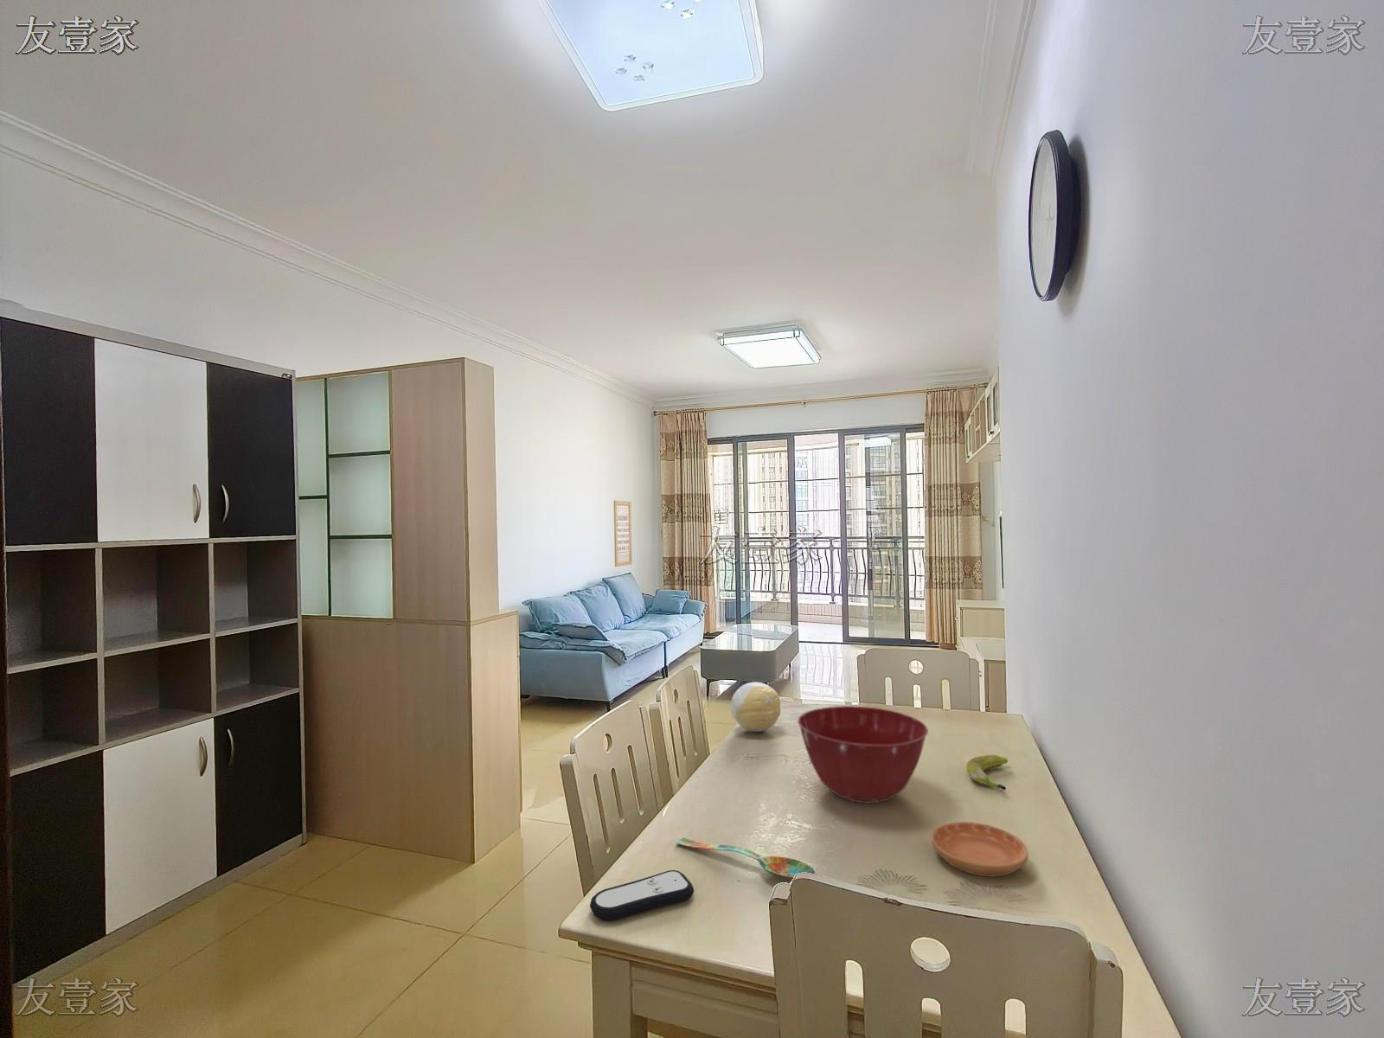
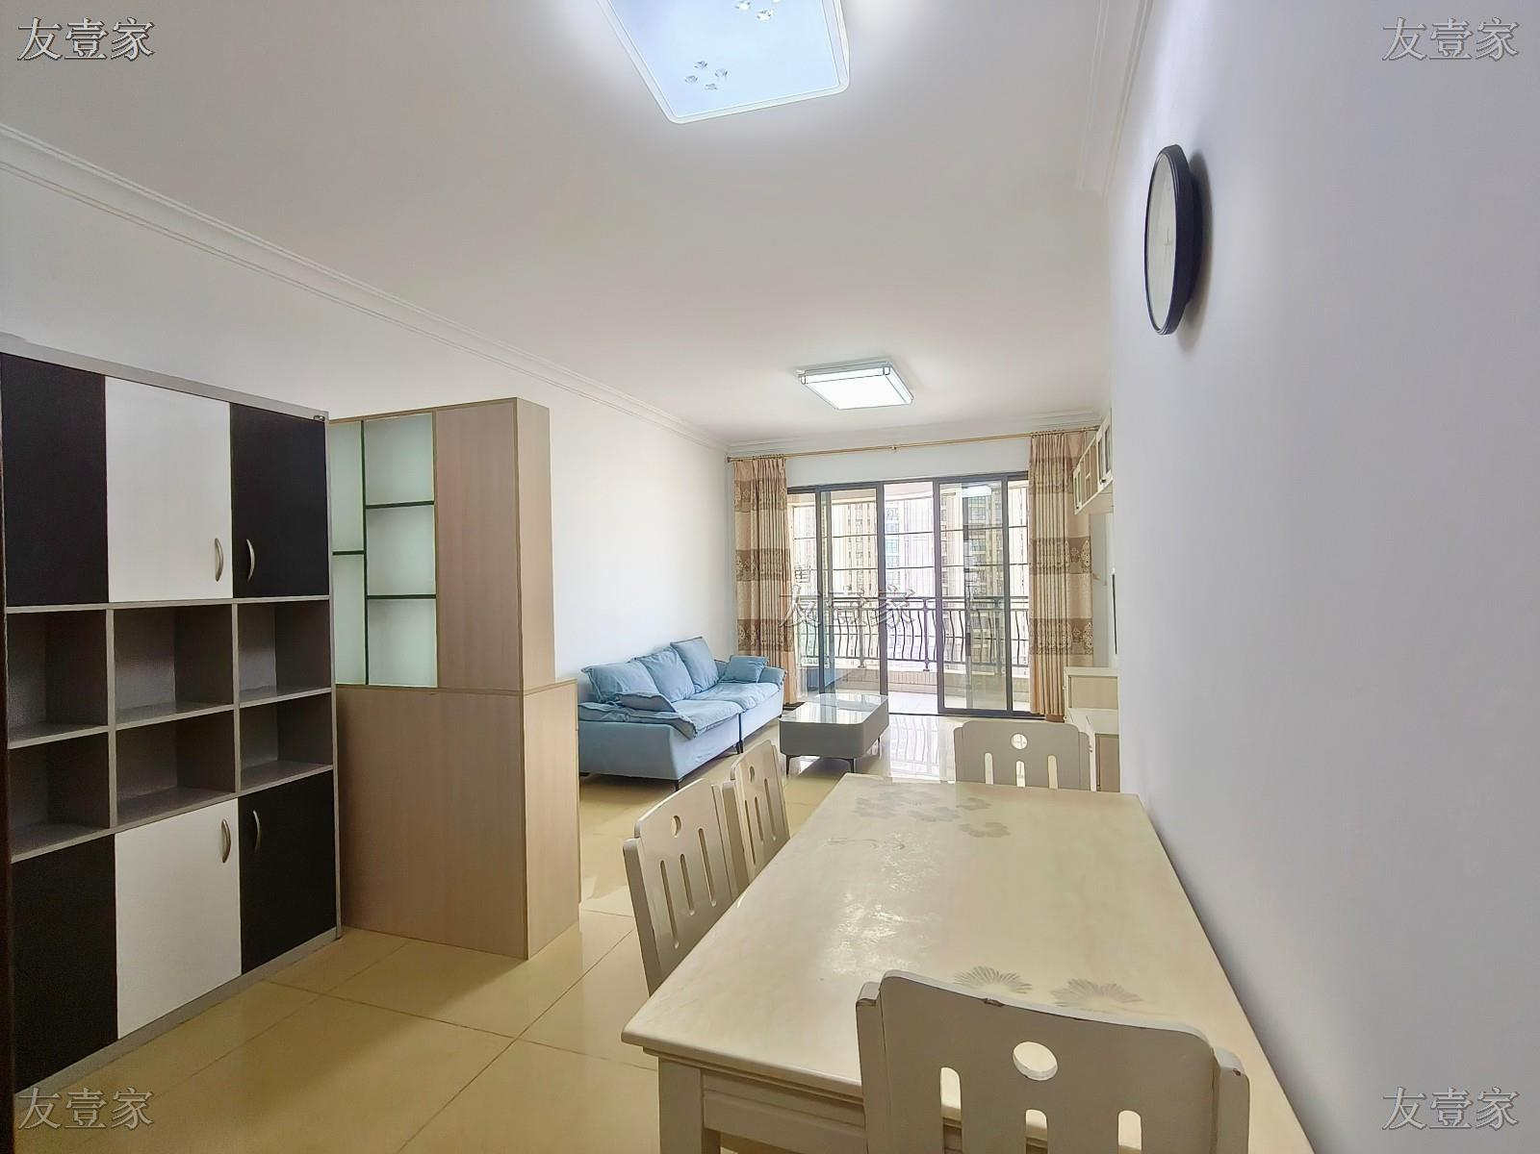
- spoon [675,837,816,881]
- banana [966,755,1009,790]
- mixing bowl [797,705,928,804]
- saucer [930,821,1030,877]
- wall art [614,500,633,567]
- decorative ball [730,681,782,733]
- remote control [590,869,694,922]
